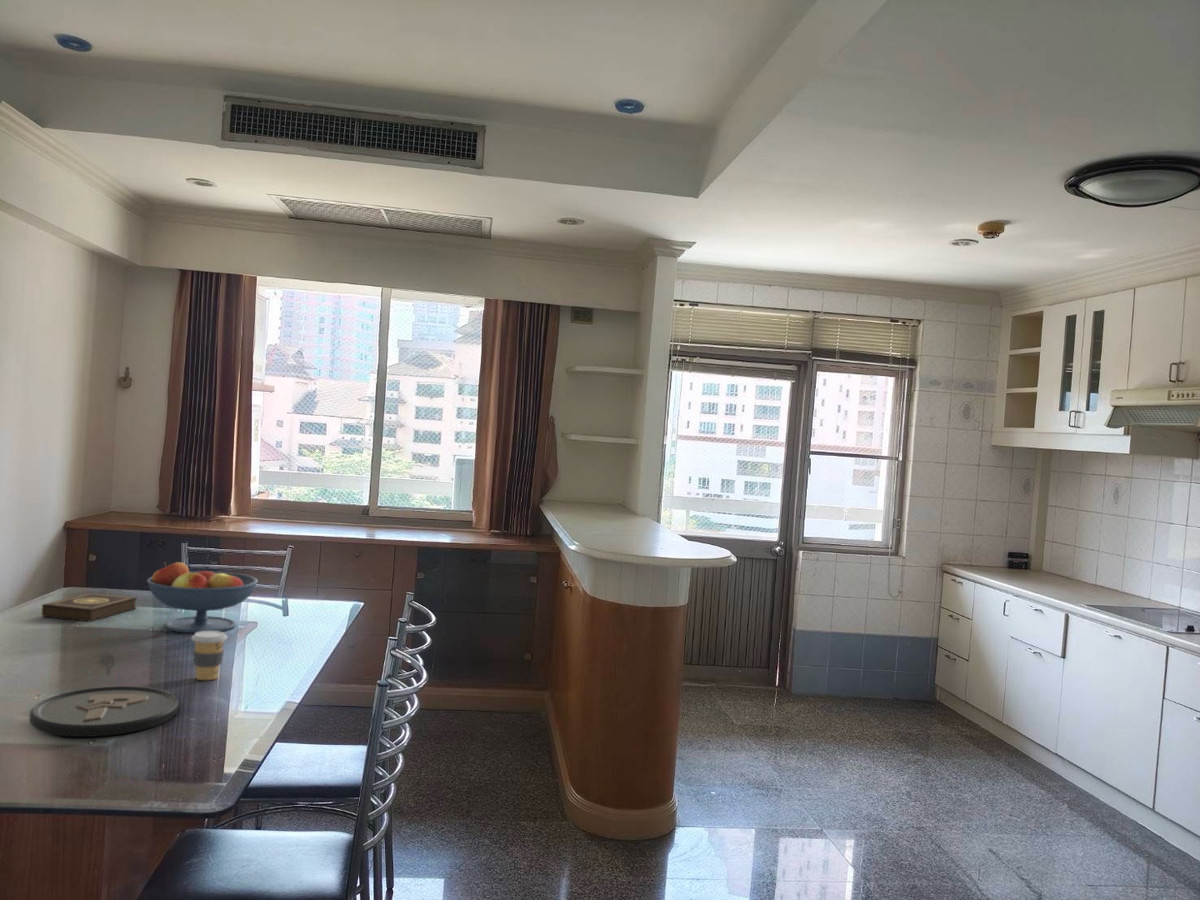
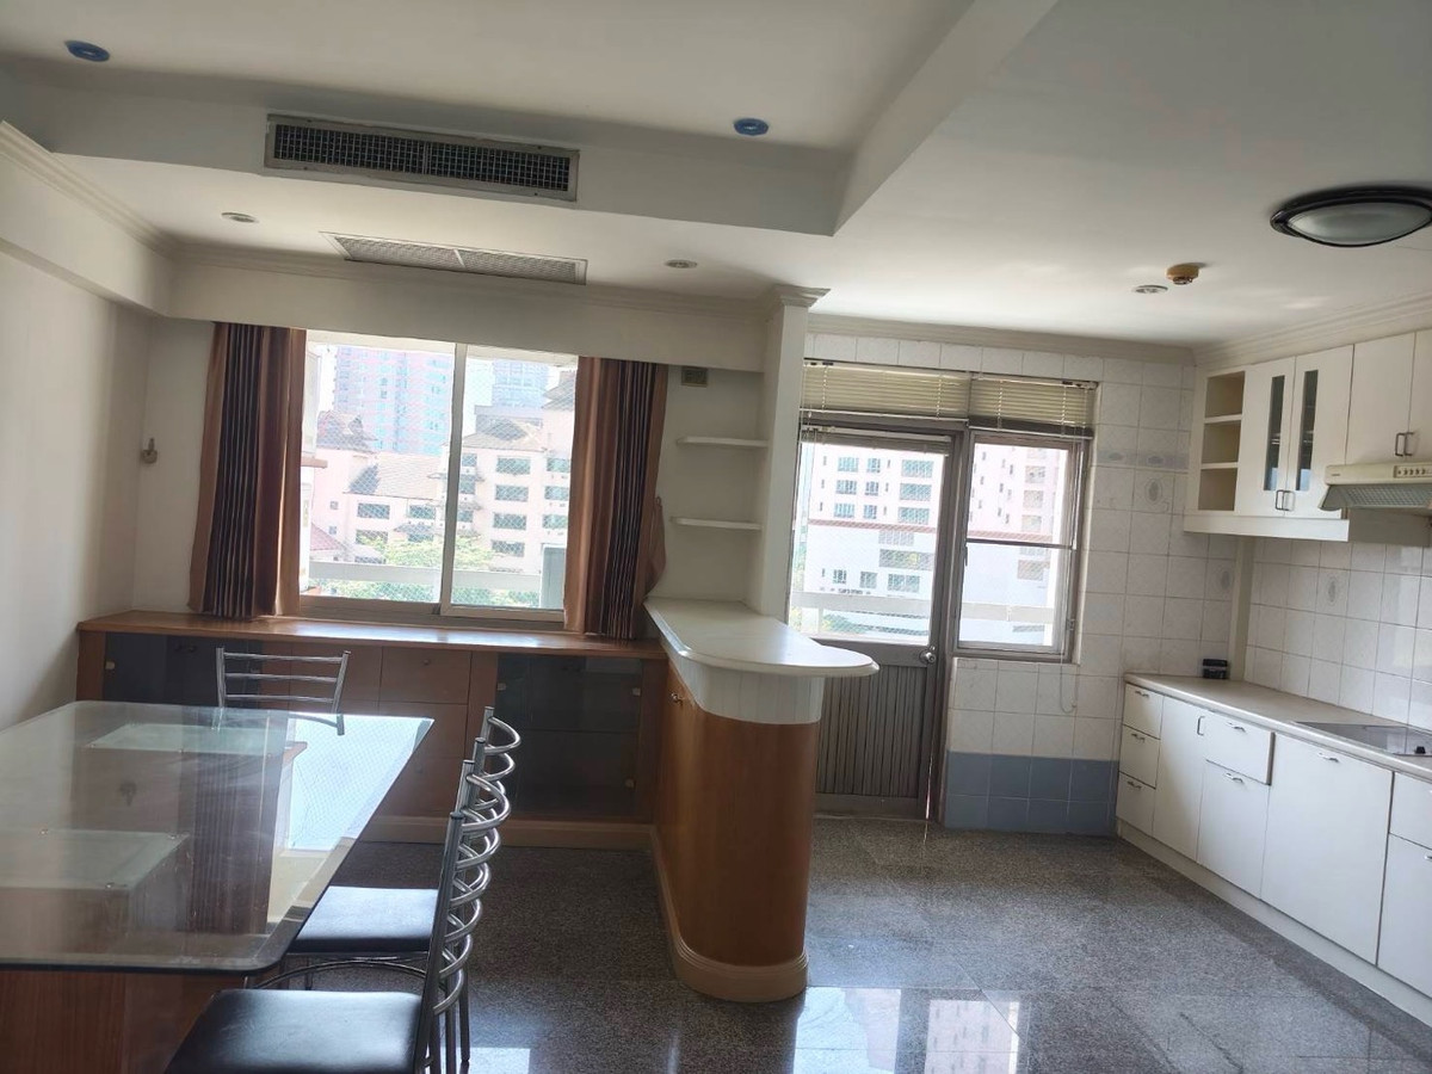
- coffee cup [191,631,228,681]
- fruit bowl [146,561,259,634]
- book [40,592,138,622]
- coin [29,685,180,738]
